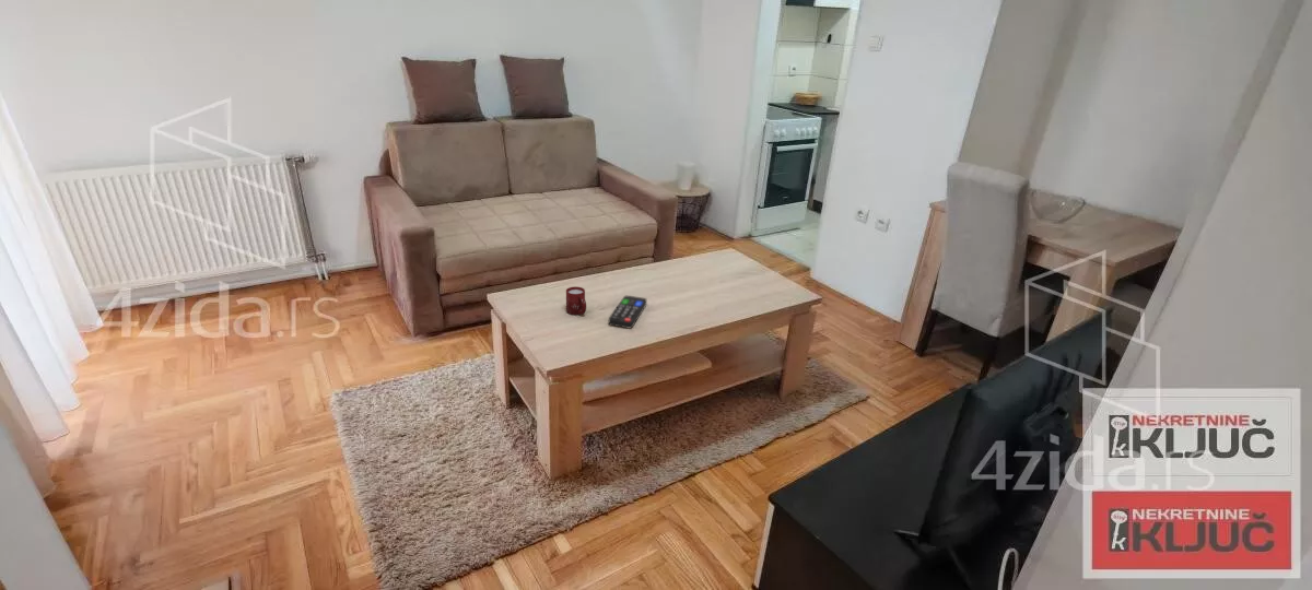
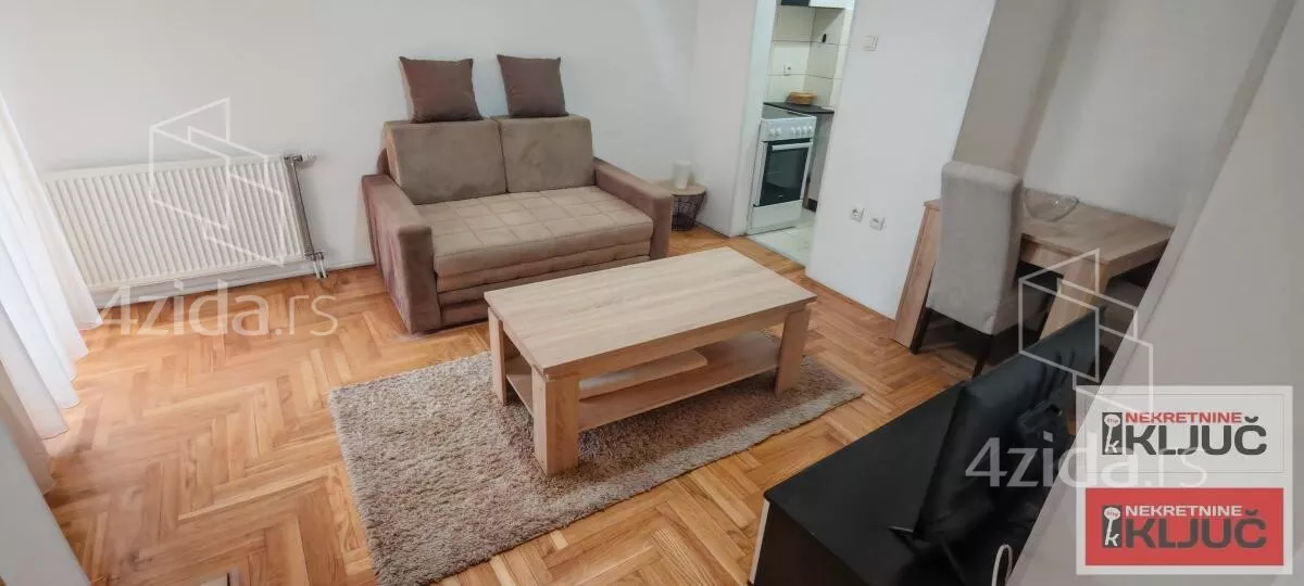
- remote control [608,295,647,329]
- cup [565,285,587,316]
